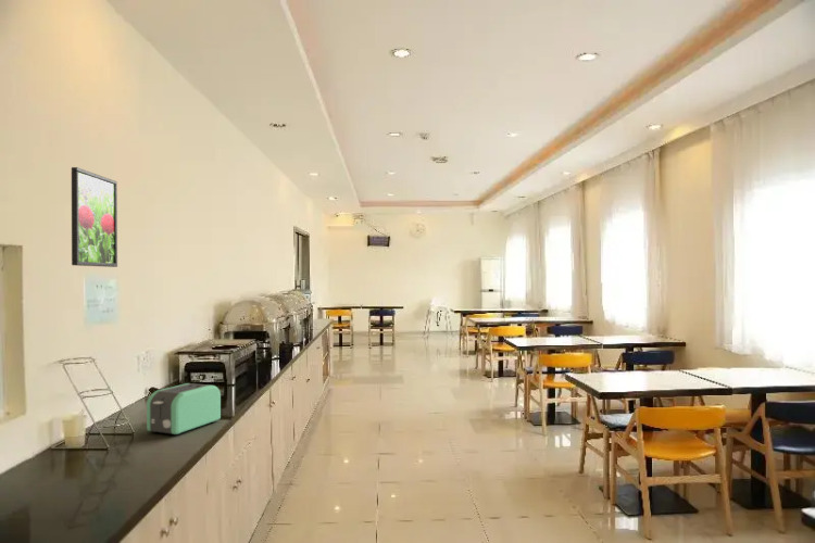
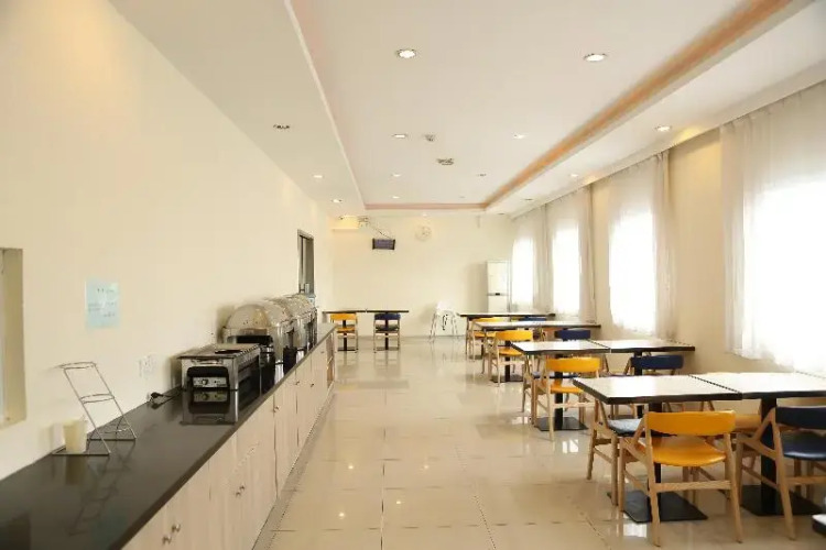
- toaster [146,382,222,435]
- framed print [71,166,118,268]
